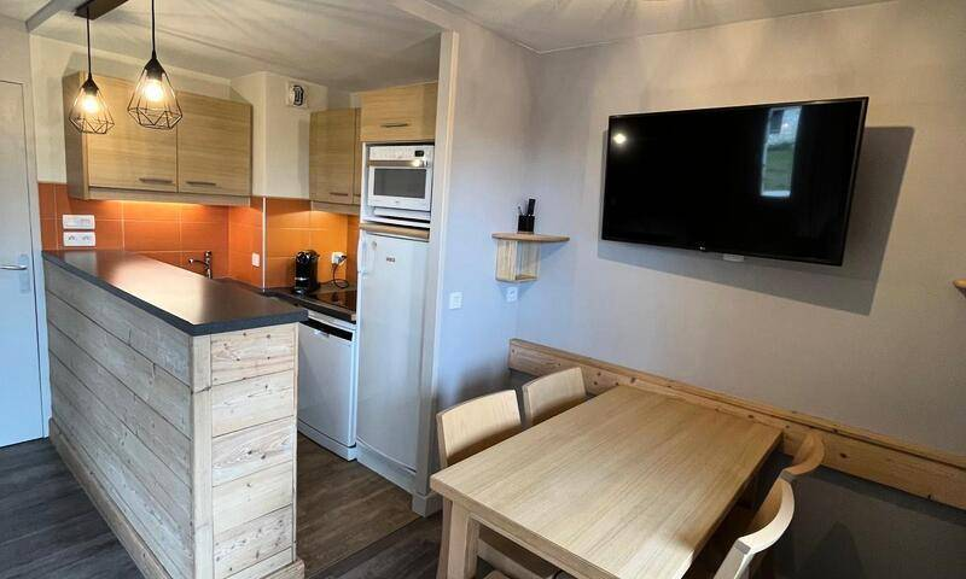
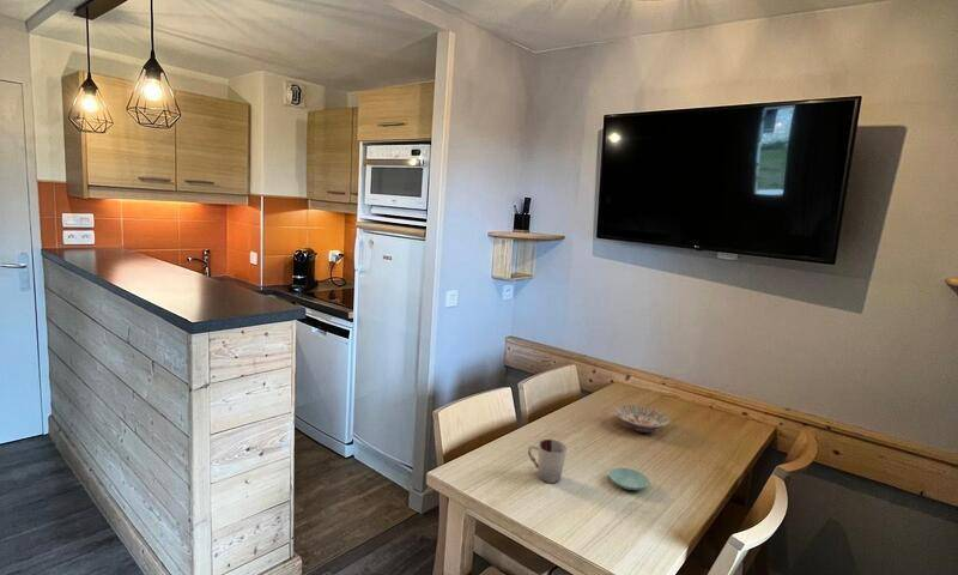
+ cup [527,438,568,484]
+ bowl [614,404,669,434]
+ saucer [608,467,650,491]
